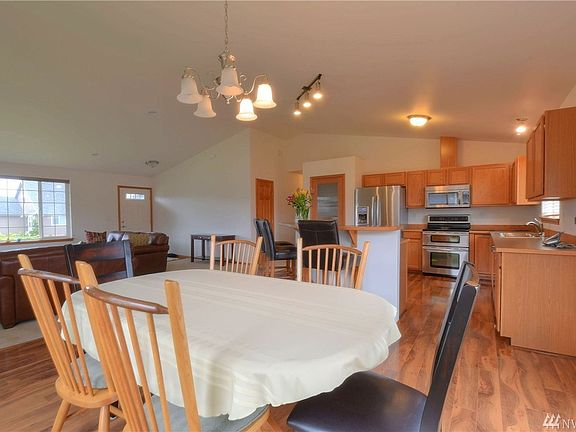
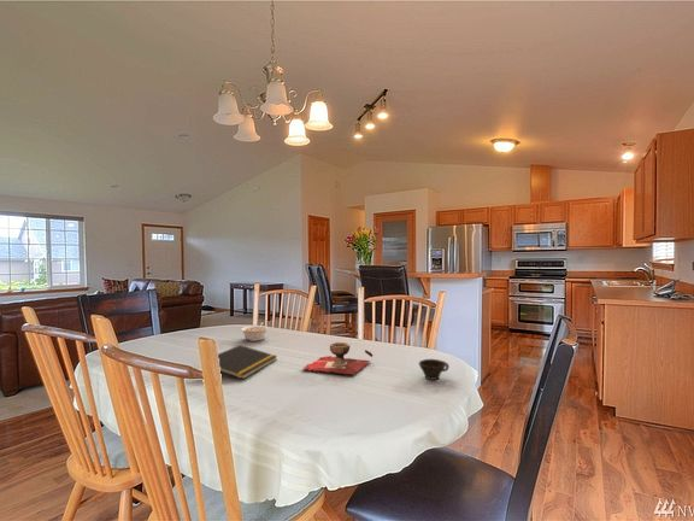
+ notepad [217,344,278,380]
+ cup [417,358,451,381]
+ legume [240,321,270,343]
+ decorative bowl [304,341,374,375]
